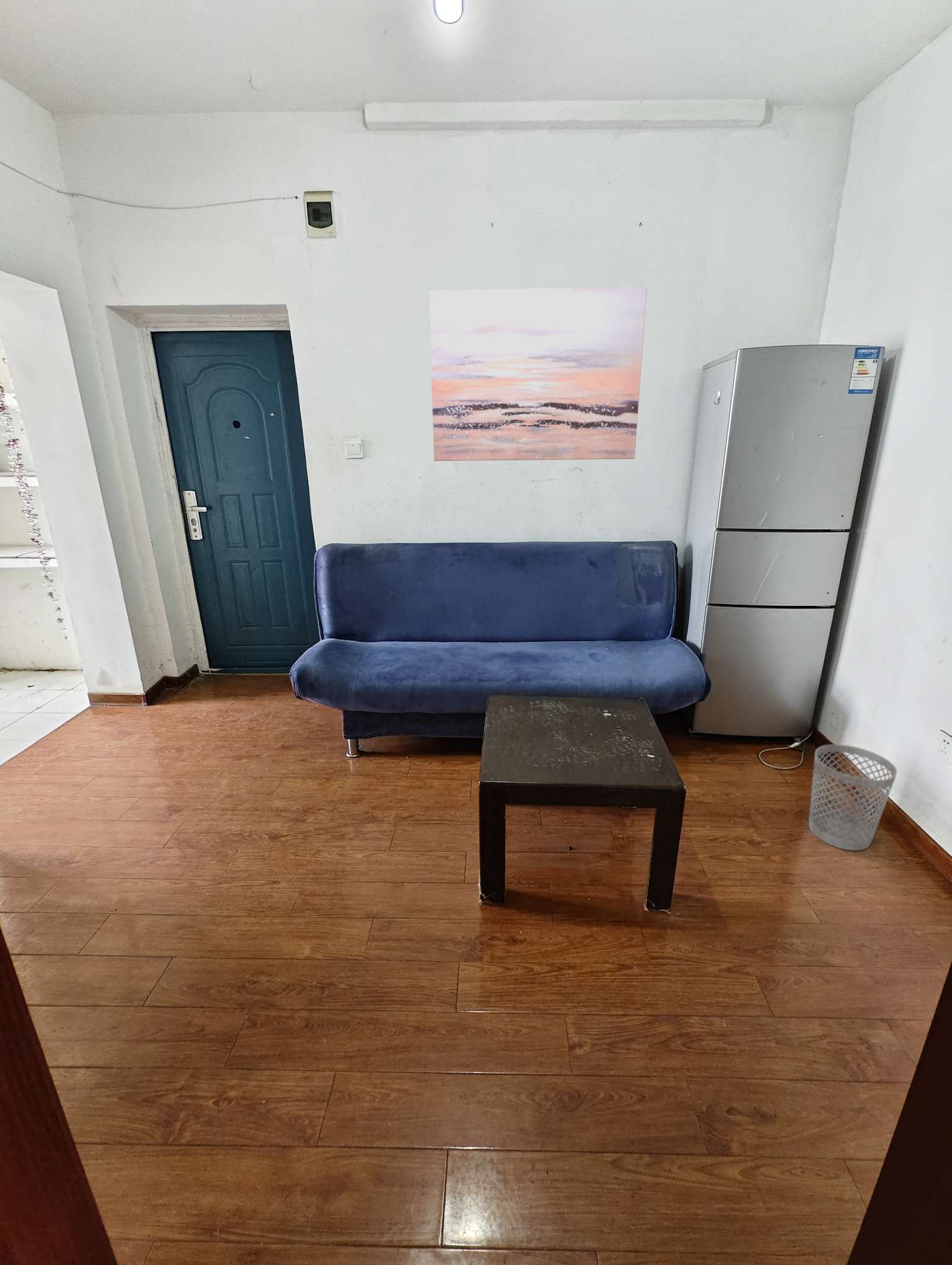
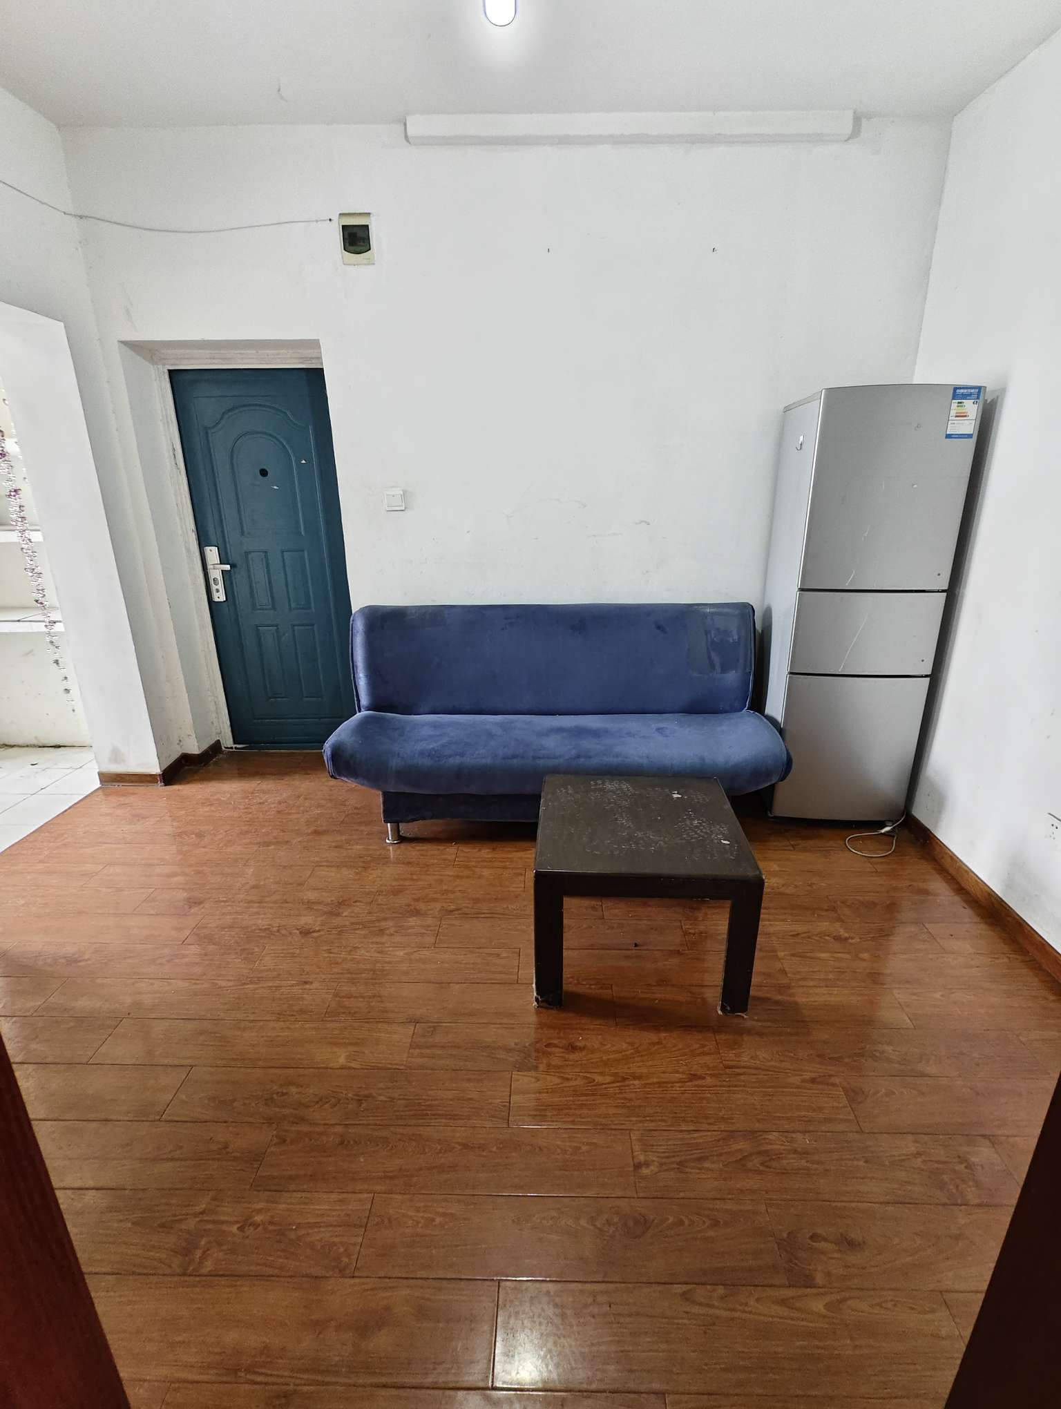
- wall art [428,286,648,461]
- wastebasket [808,743,897,851]
